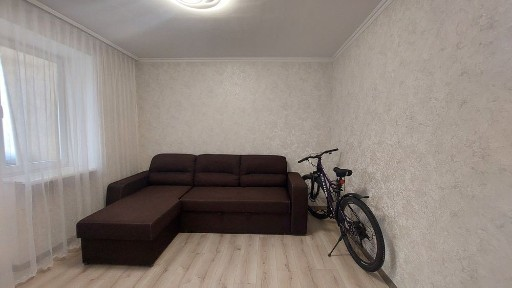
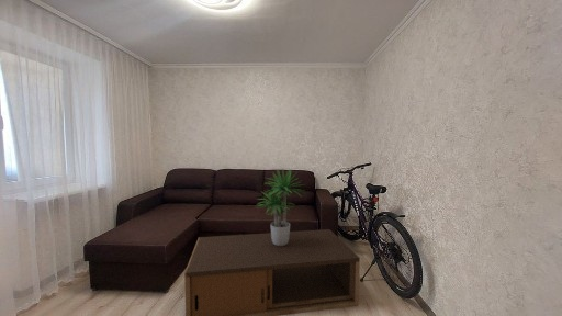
+ coffee table [183,228,361,316]
+ potted plant [255,167,306,246]
